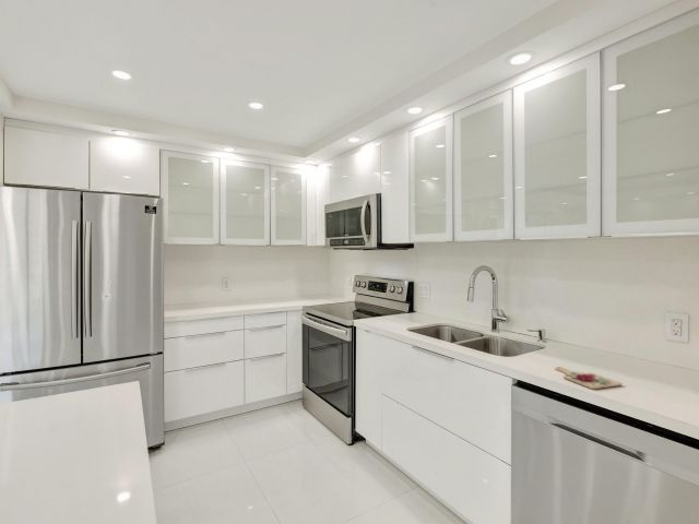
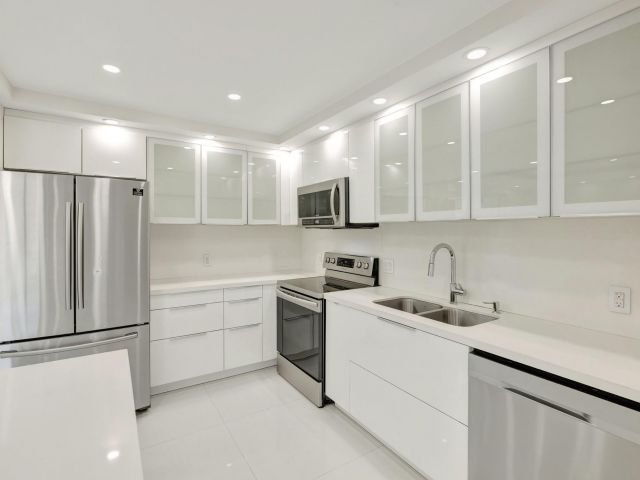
- cutting board [554,366,624,390]
